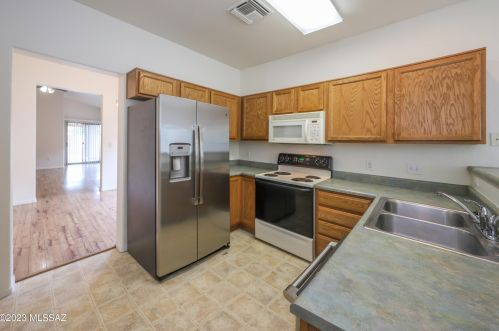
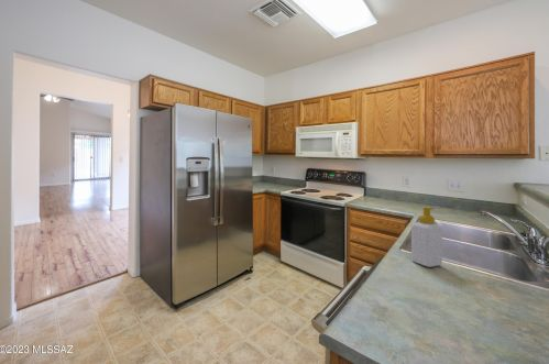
+ soap bottle [410,206,443,268]
